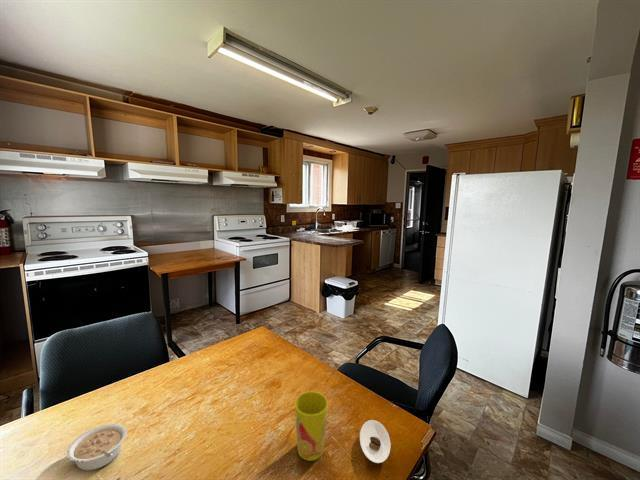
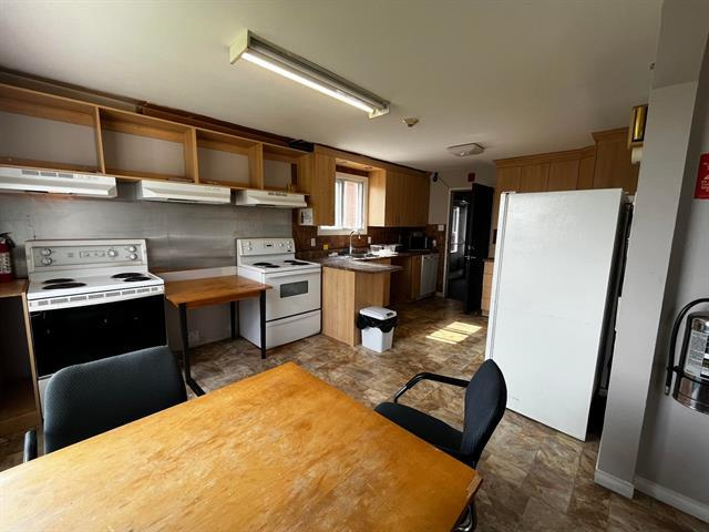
- legume [65,423,128,471]
- cup [294,391,329,462]
- saucer [359,419,391,464]
